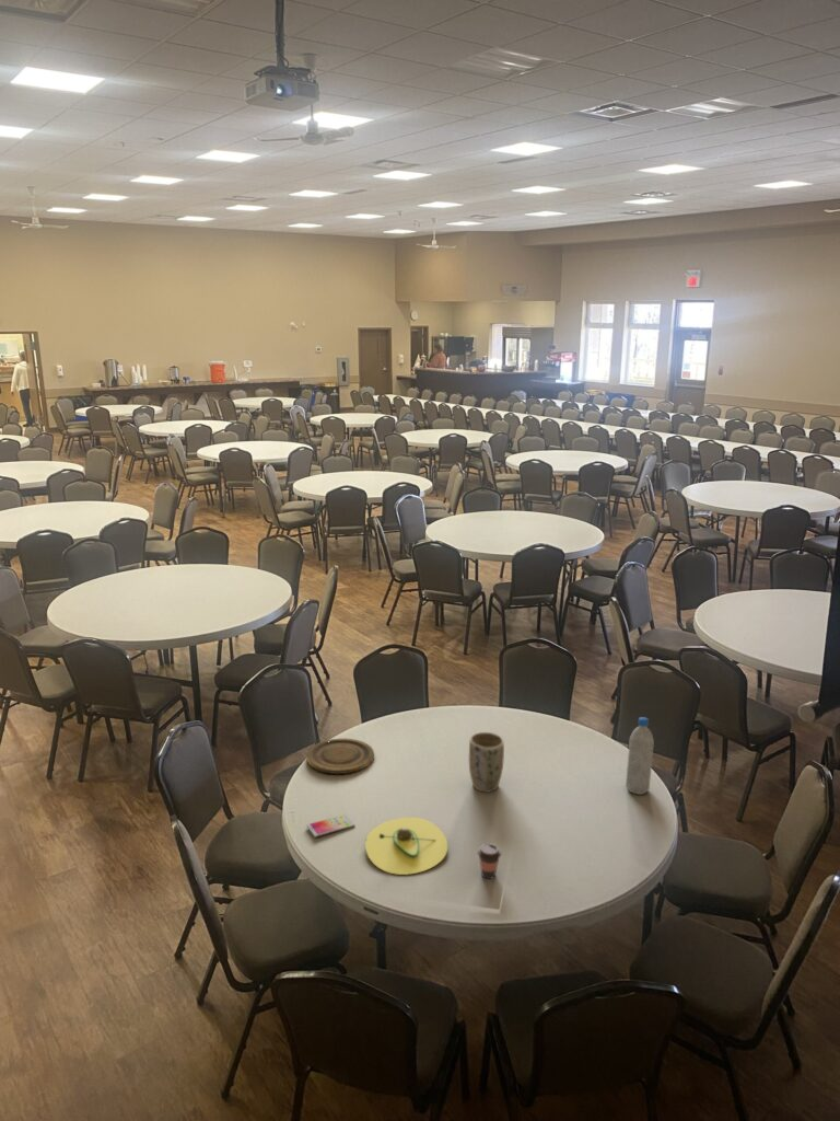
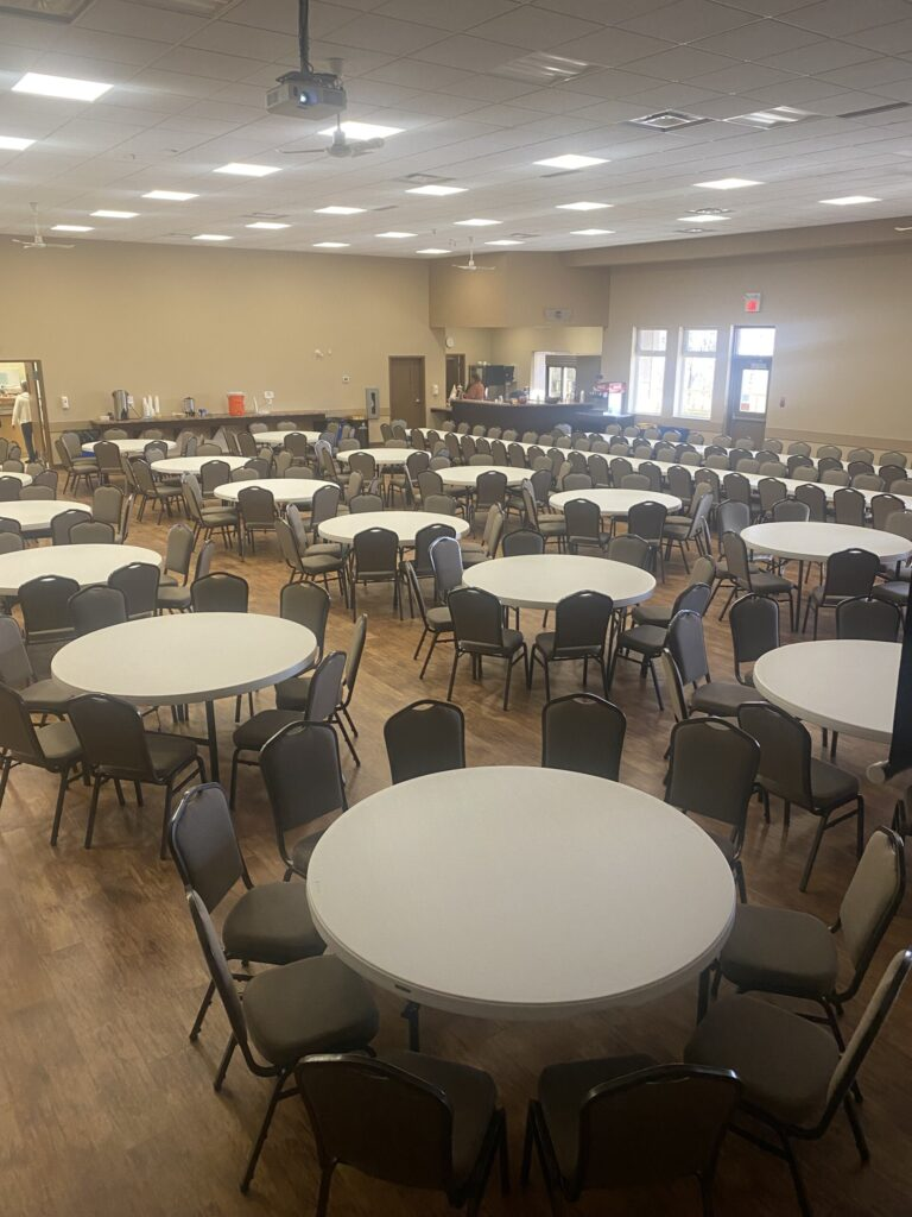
- avocado [364,817,448,876]
- plant pot [468,731,505,794]
- plate [305,737,375,775]
- coffee cup [477,842,502,880]
- water bottle [625,716,655,796]
- smartphone [305,813,355,839]
